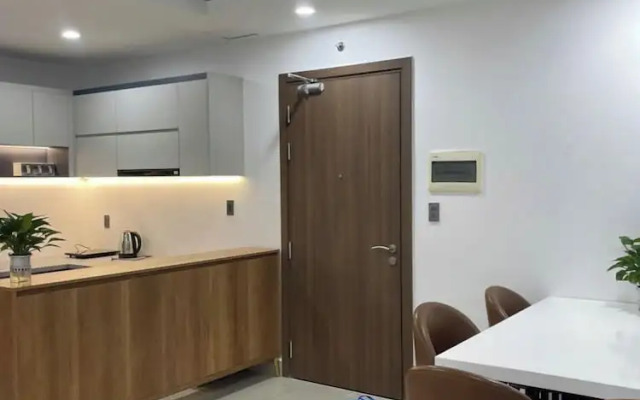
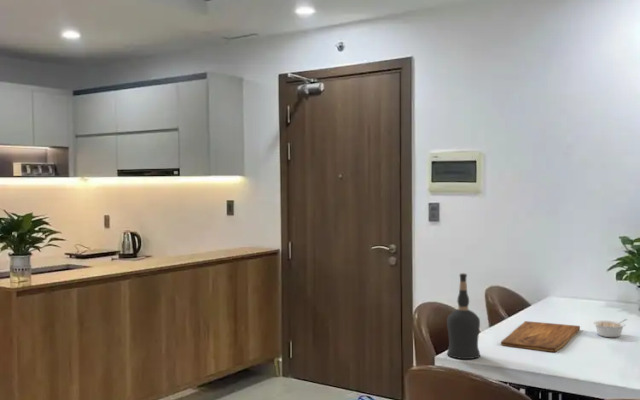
+ legume [592,318,628,338]
+ cutting board [500,320,581,353]
+ liquor bottle [446,272,481,360]
